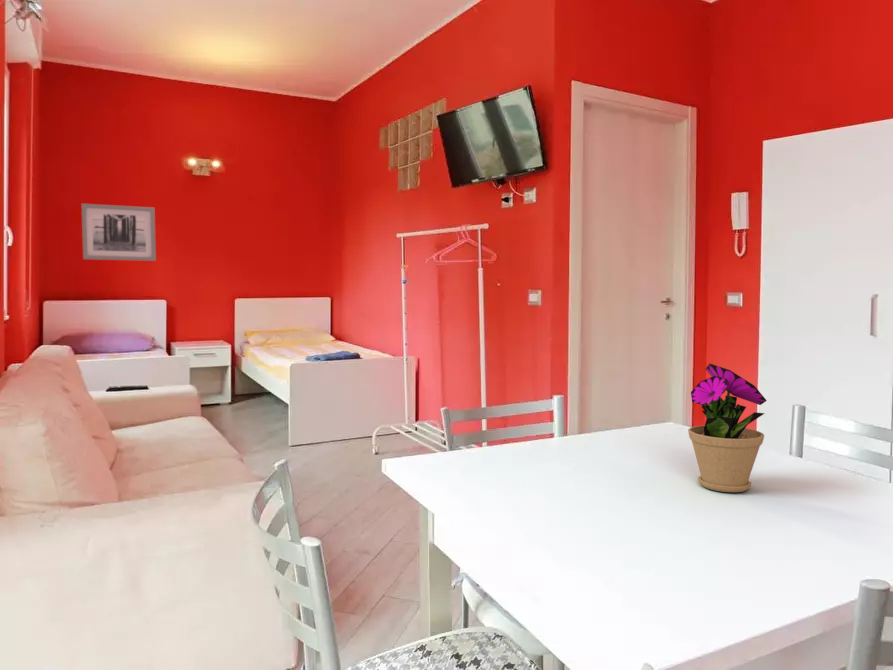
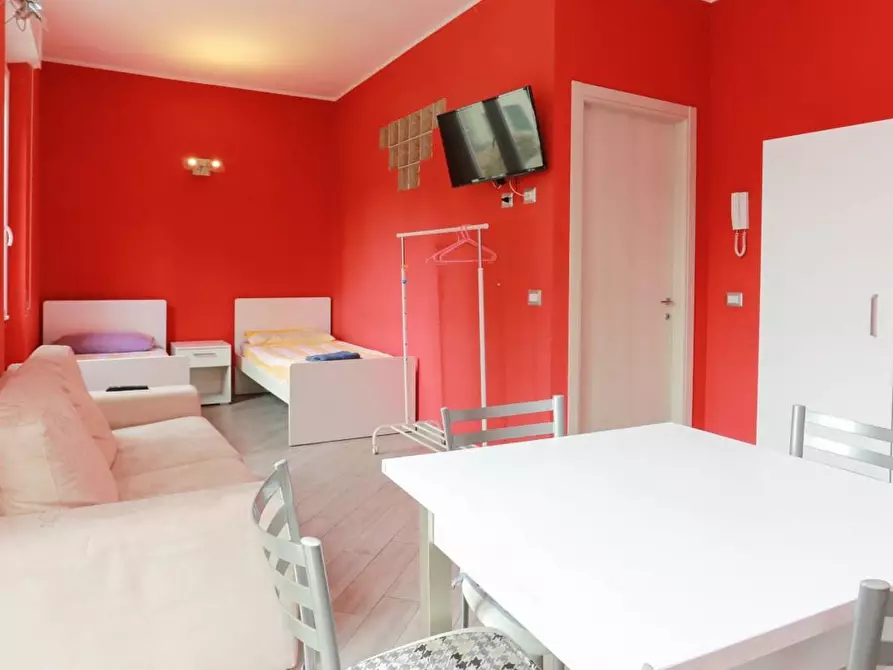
- flower pot [687,363,768,493]
- wall art [81,203,157,262]
